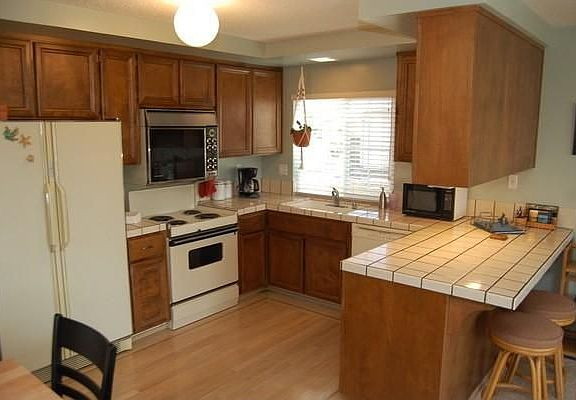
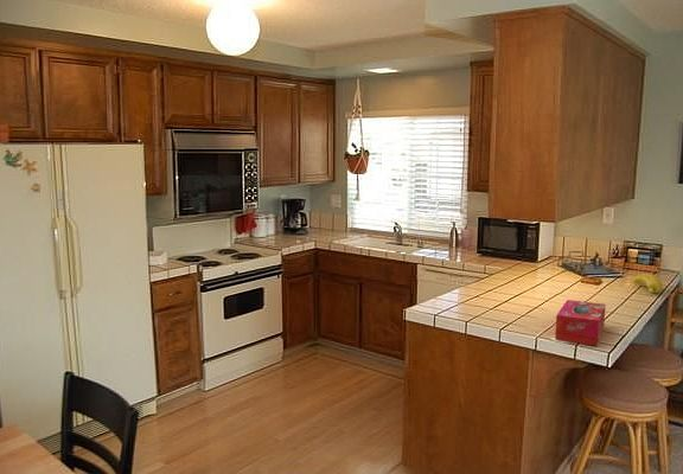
+ fruit [632,273,663,294]
+ tissue box [554,299,607,347]
